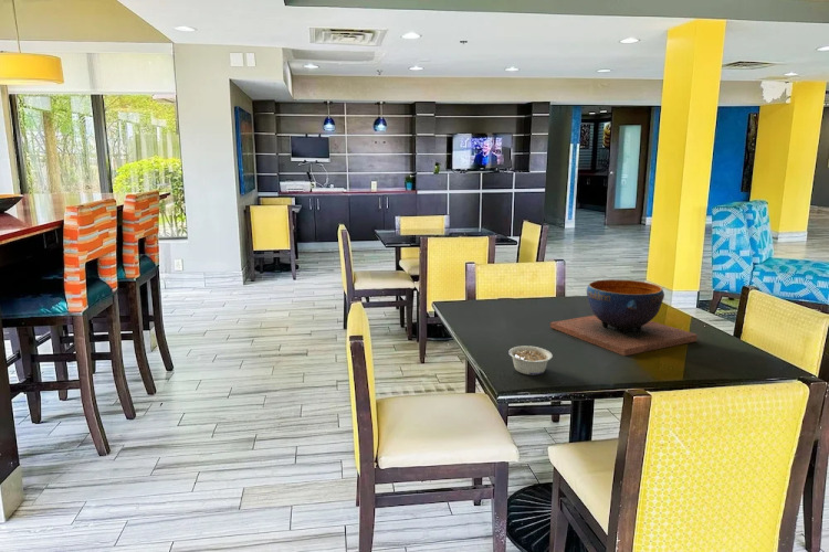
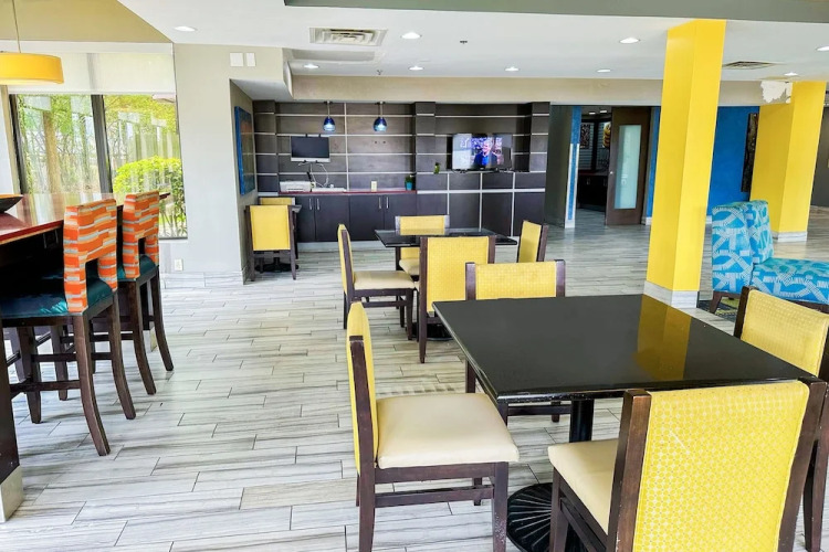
- decorative bowl [549,278,699,357]
- legume [507,344,554,376]
